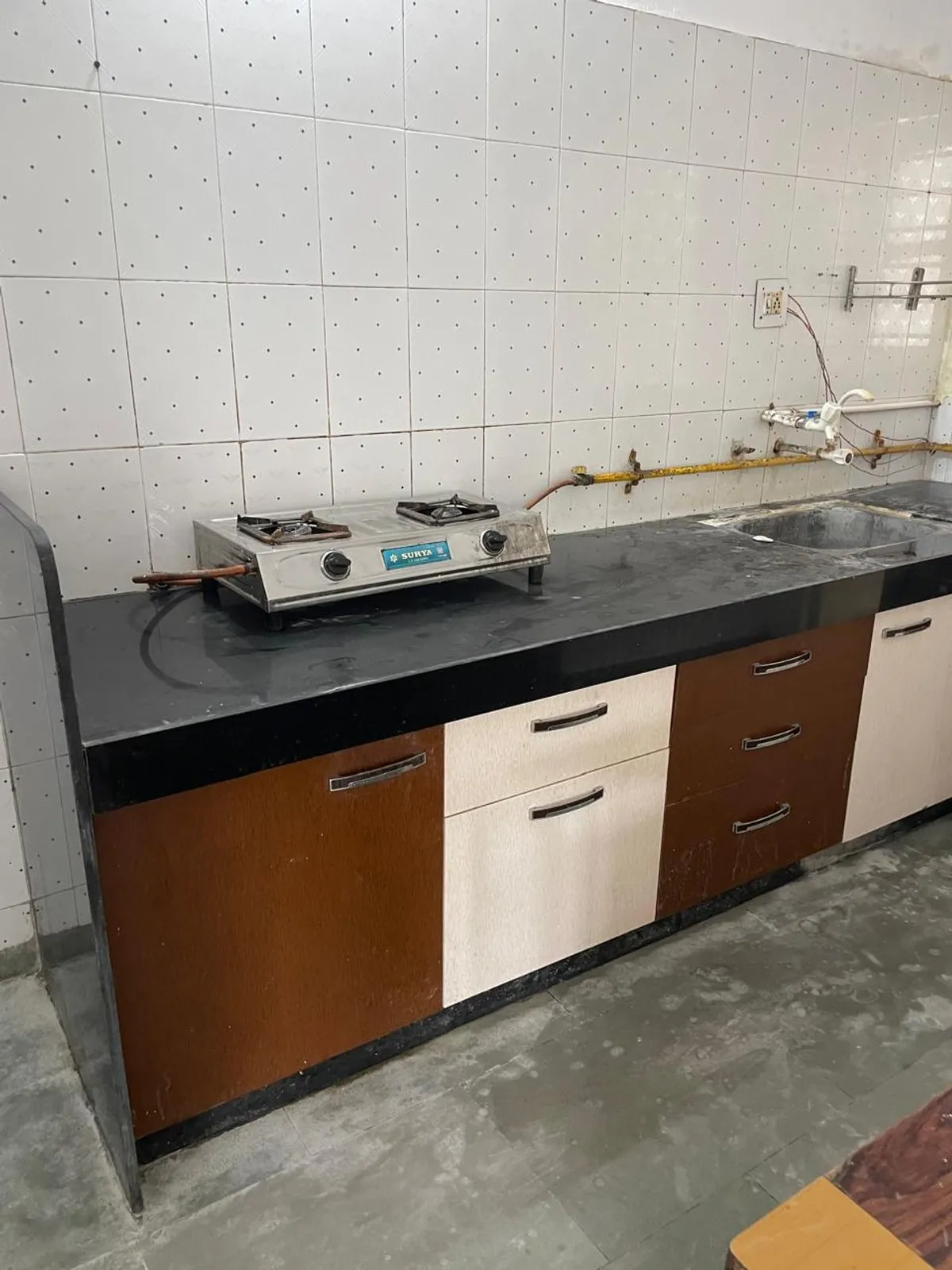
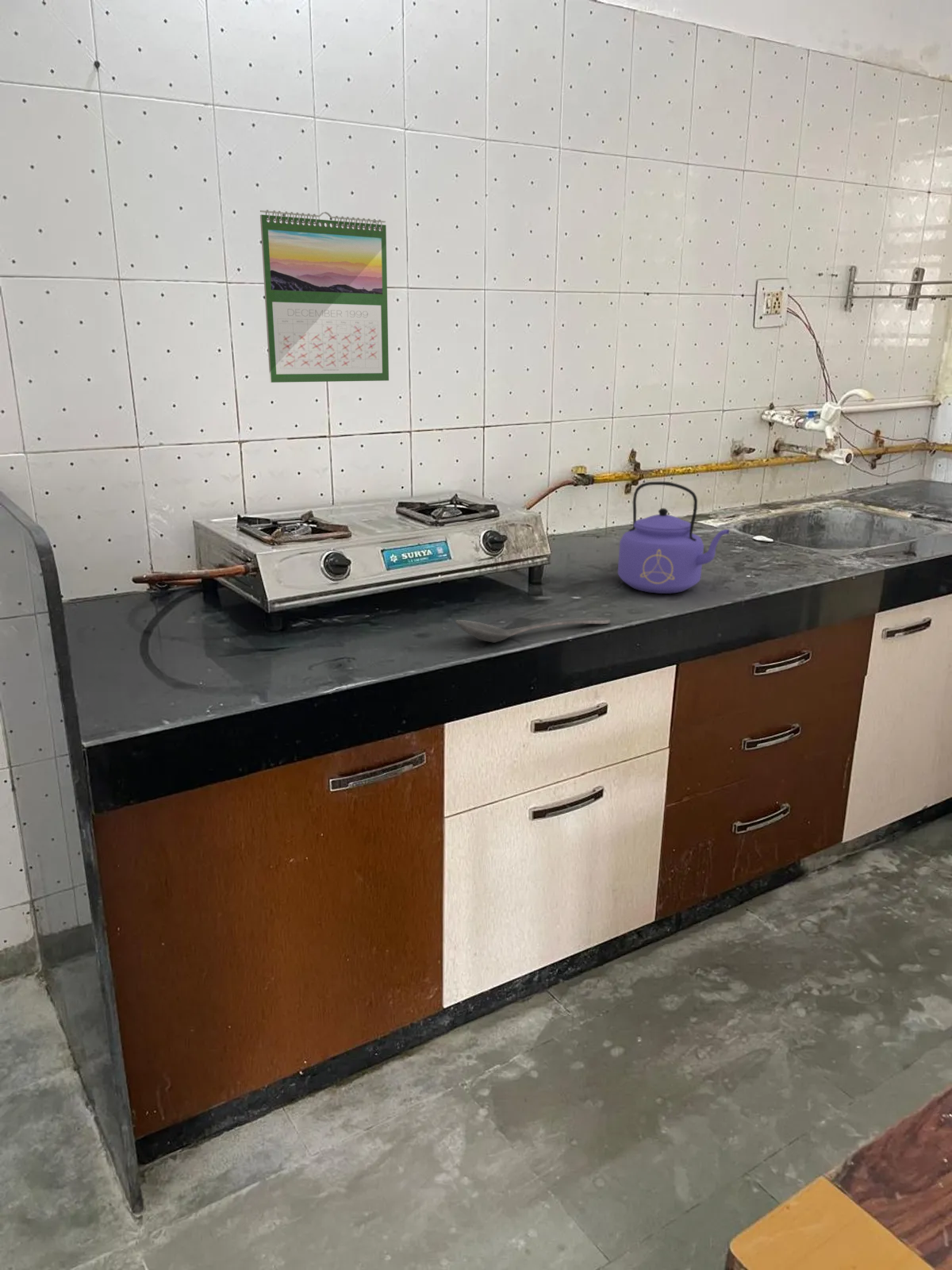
+ stirrer [455,617,611,644]
+ calendar [259,209,390,383]
+ kettle [617,481,730,595]
